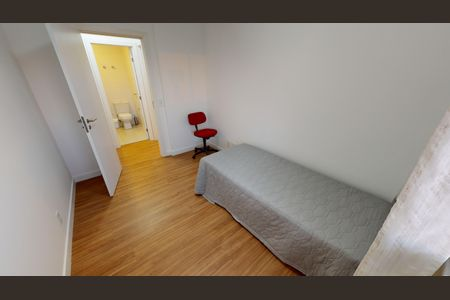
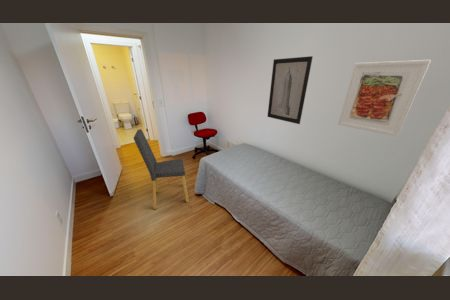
+ wall art [266,55,314,125]
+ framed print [337,59,432,137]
+ dining chair [133,128,190,210]
